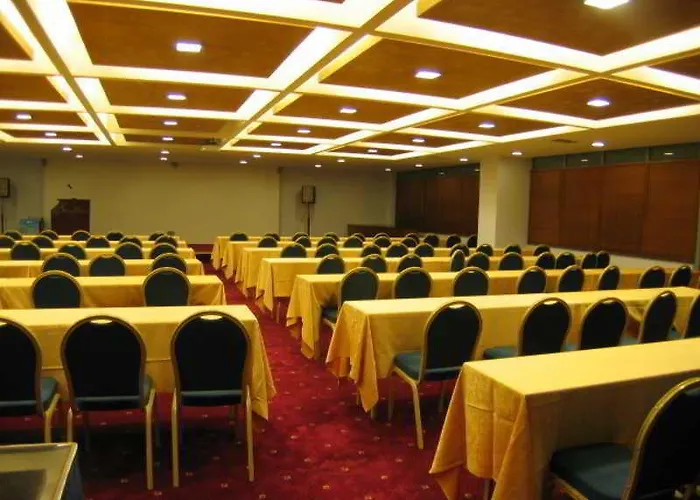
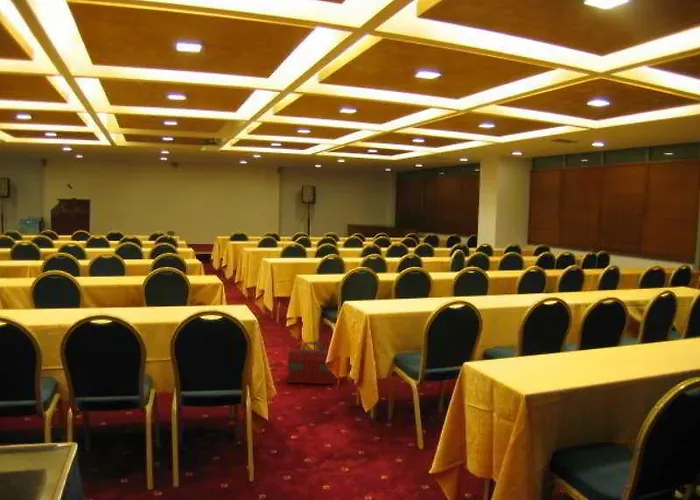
+ toolbox [286,341,336,385]
